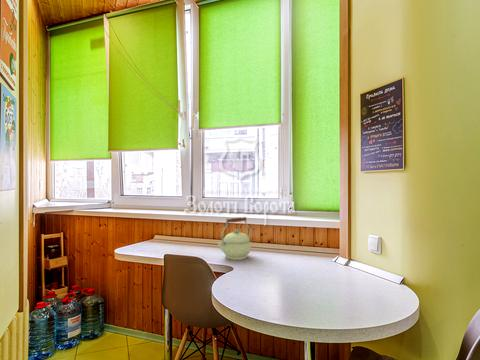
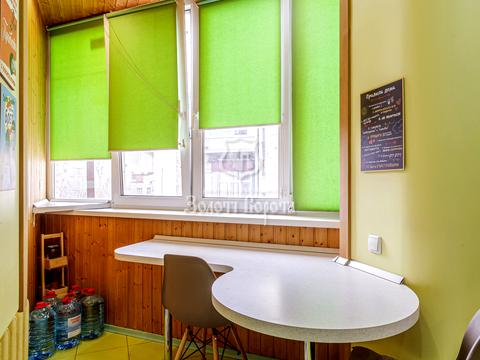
- kettle [216,216,252,261]
